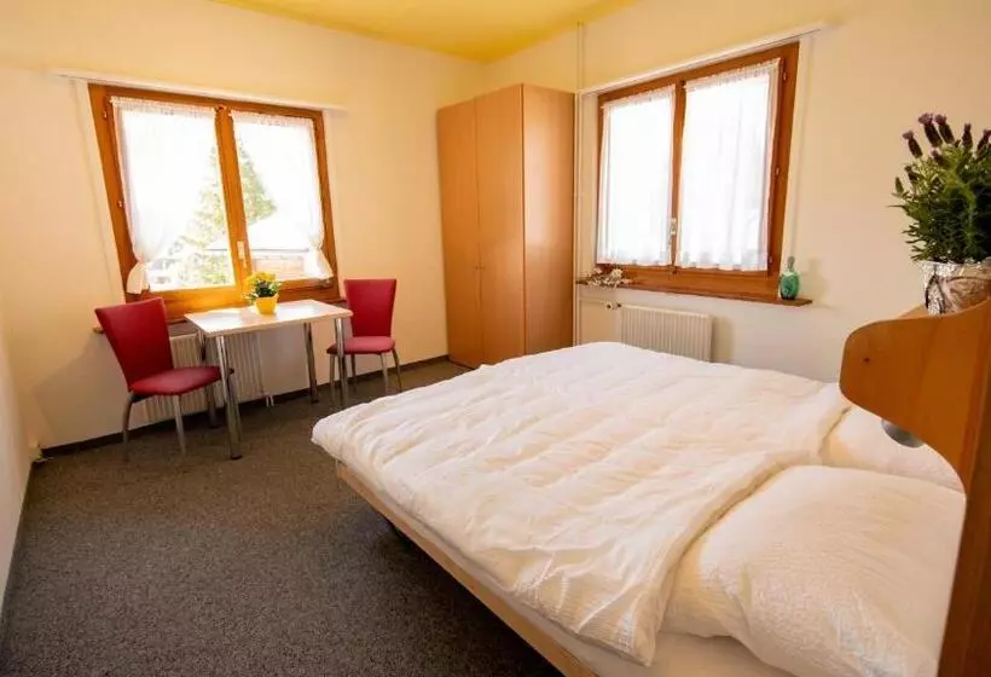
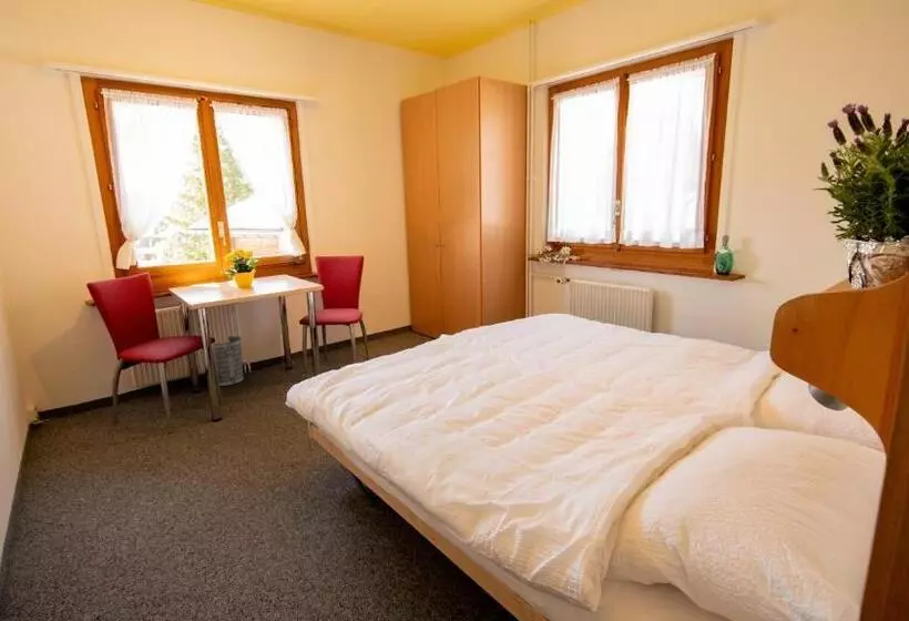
+ wastebasket [213,335,244,387]
